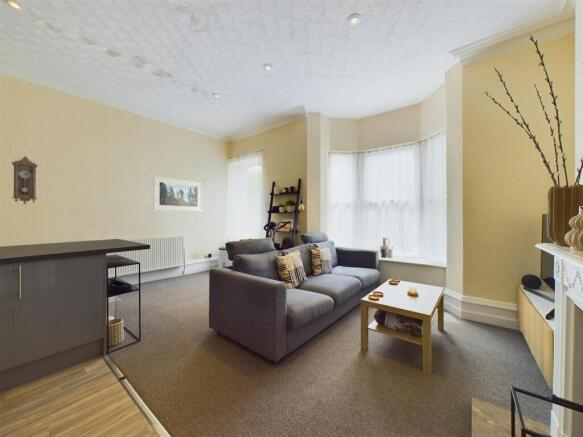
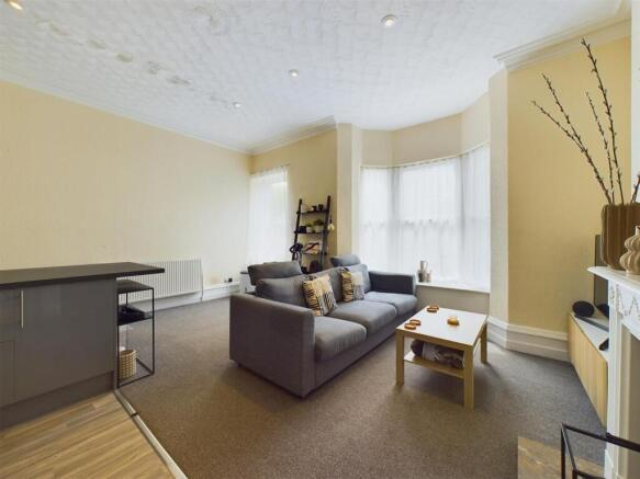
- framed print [153,175,203,212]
- pendulum clock [11,155,39,205]
